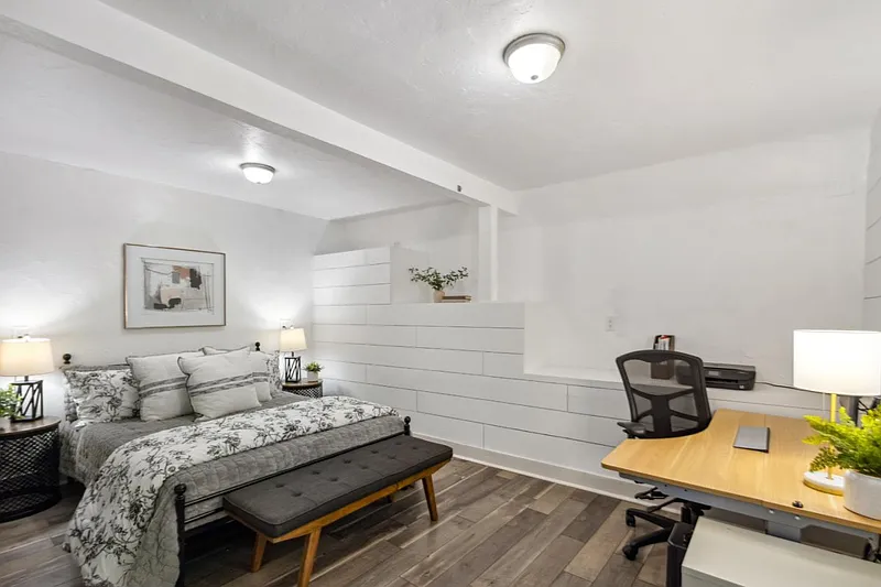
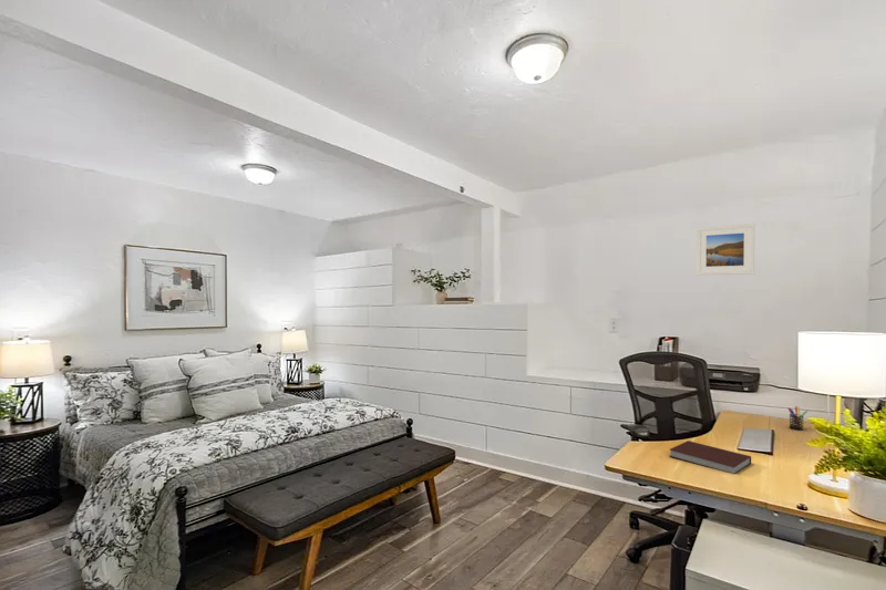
+ notebook [669,439,752,475]
+ pen holder [787,405,808,432]
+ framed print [696,222,755,276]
